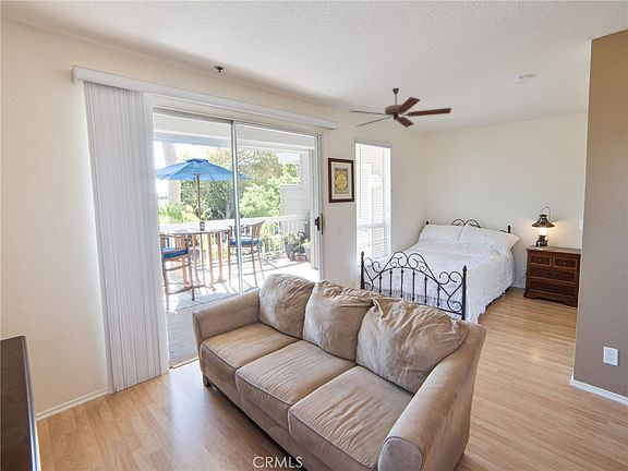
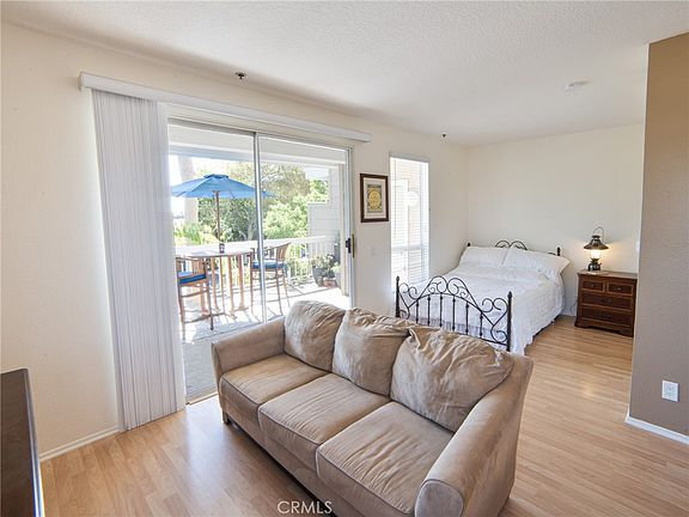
- ceiling fan [350,87,452,129]
